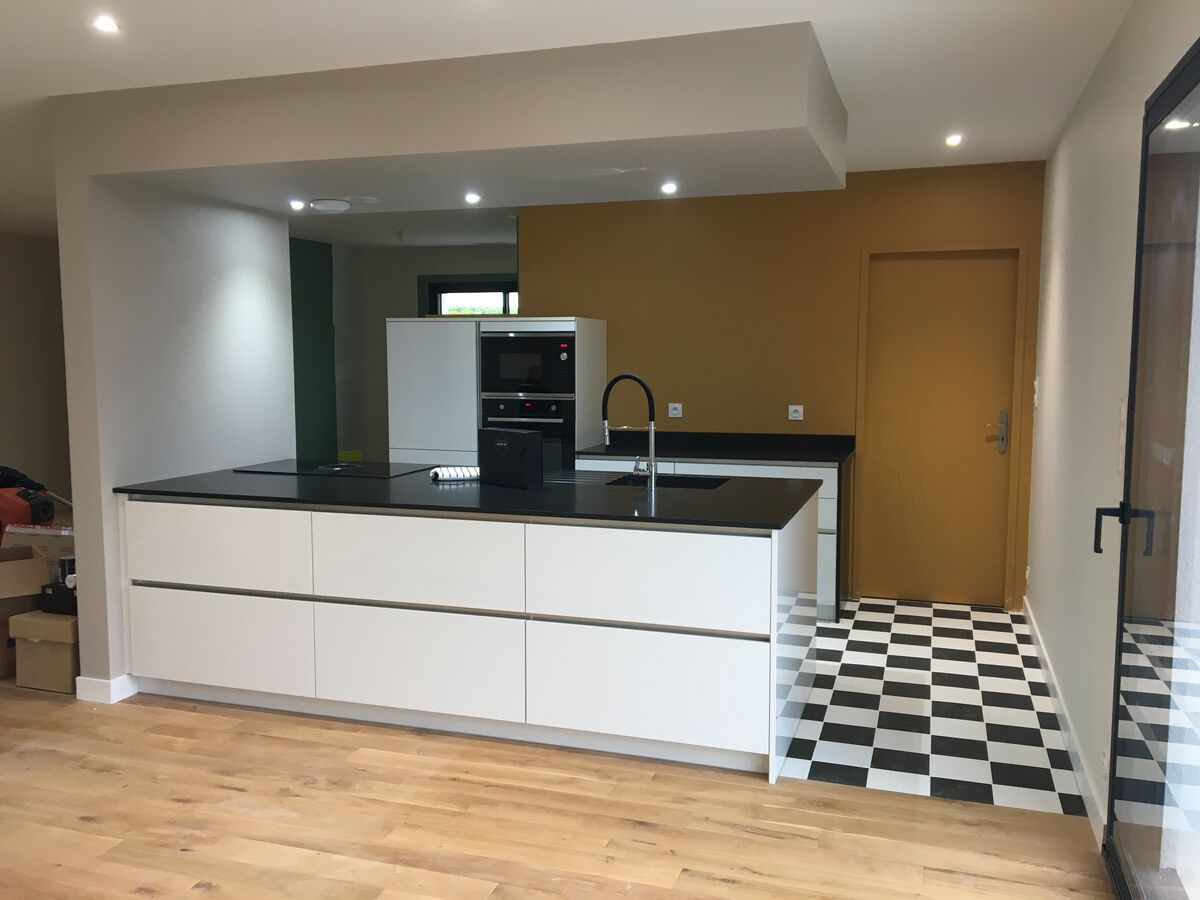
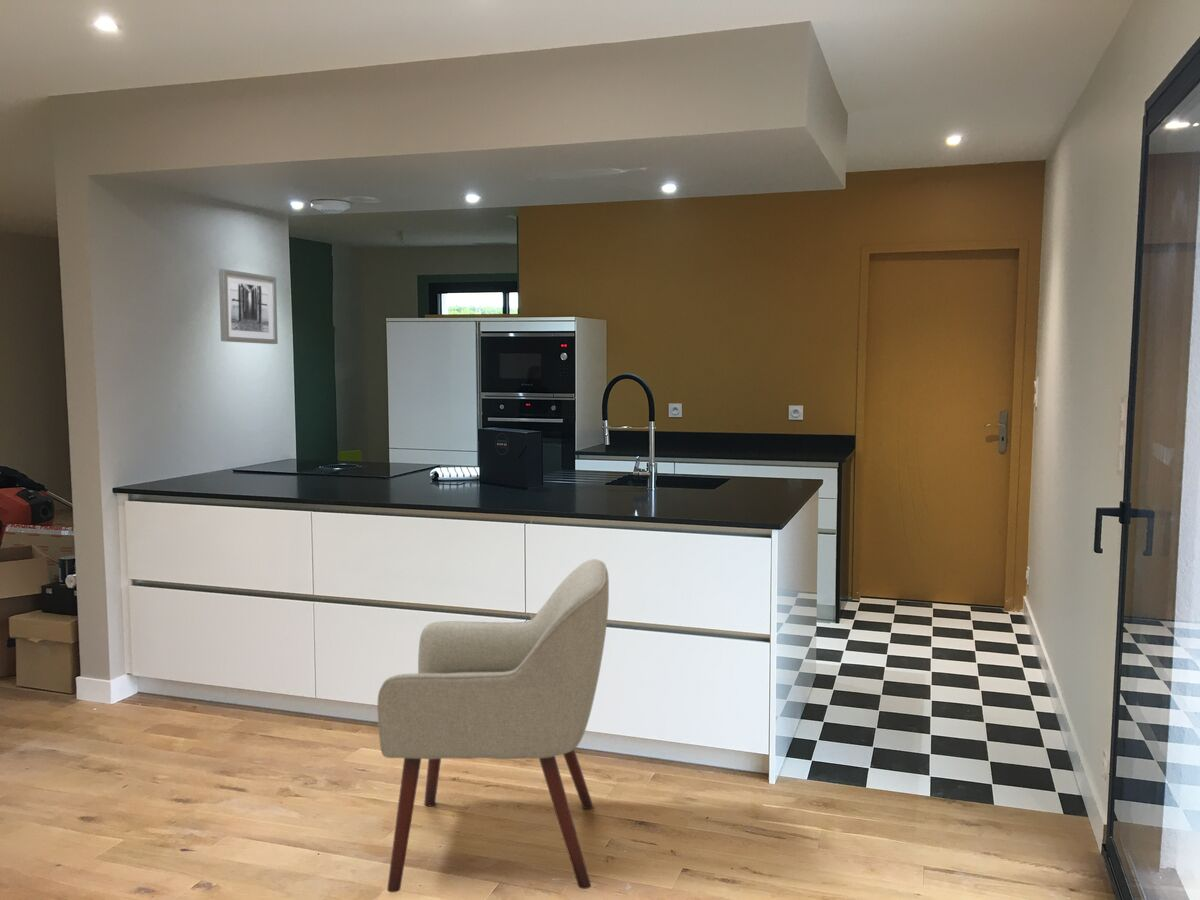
+ chair [376,558,610,893]
+ wall art [218,268,279,345]
